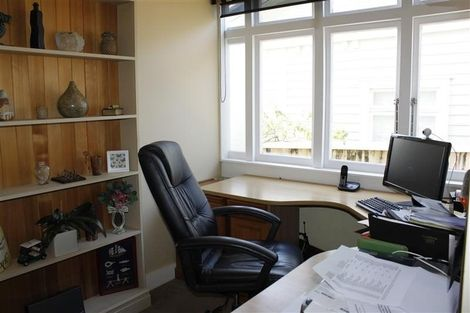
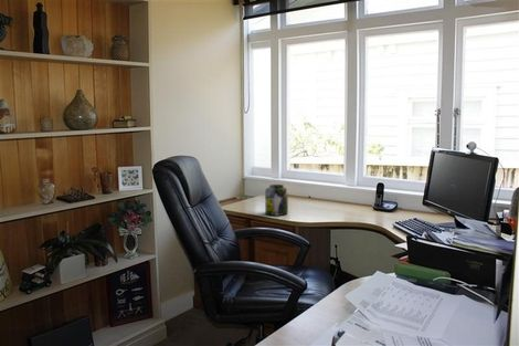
+ jar [264,184,289,217]
